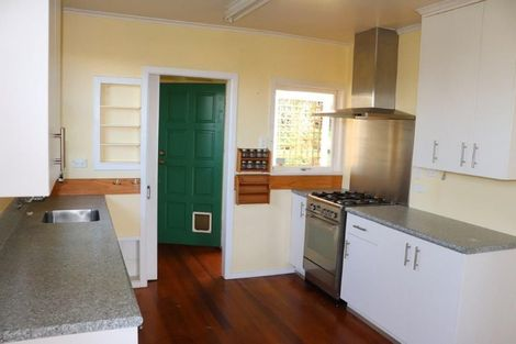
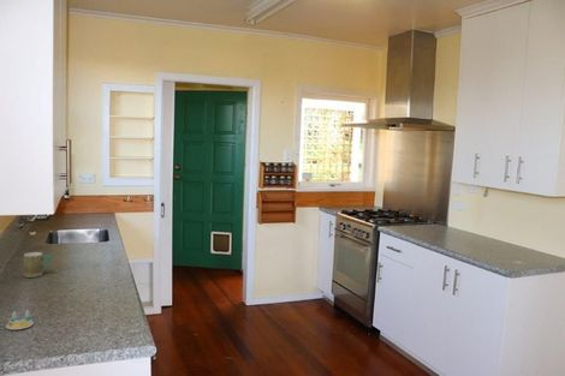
+ salt and pepper shaker set [5,309,35,330]
+ mug [23,251,53,279]
